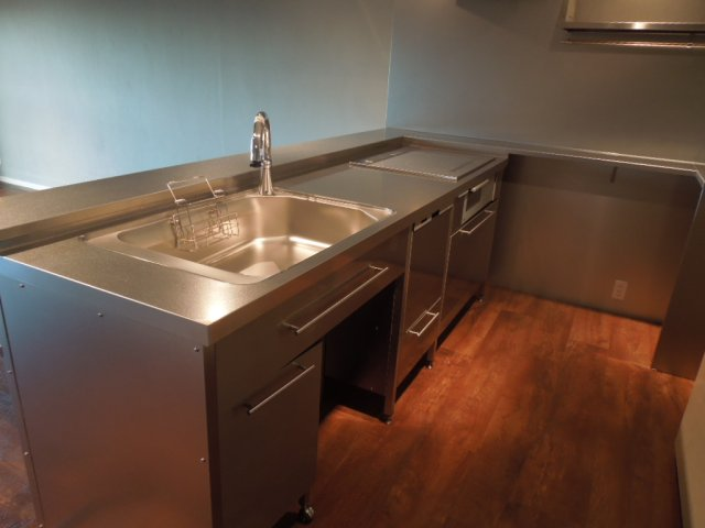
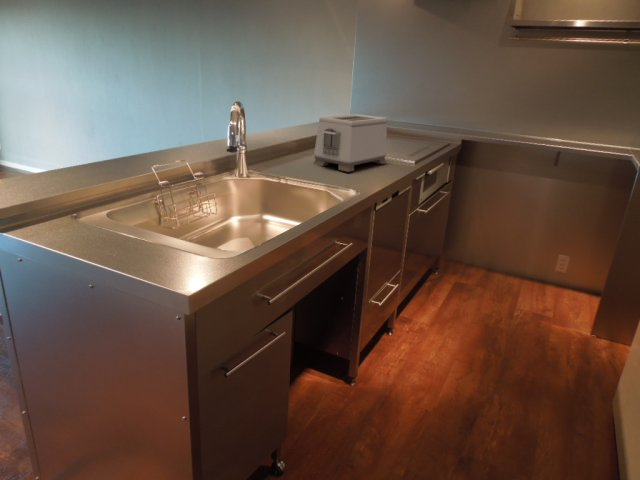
+ toaster [312,113,388,173]
